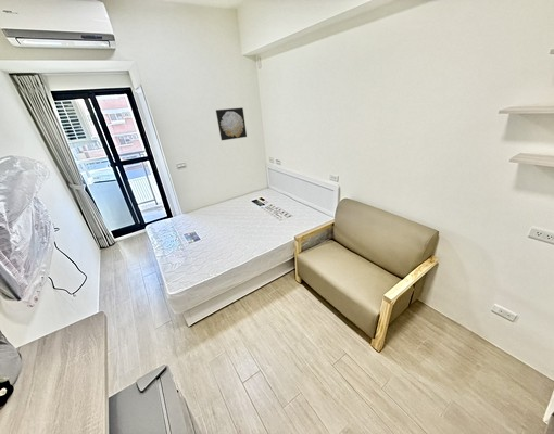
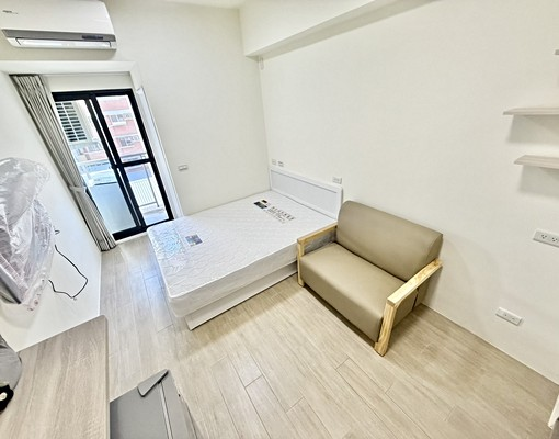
- wall art [215,106,248,141]
